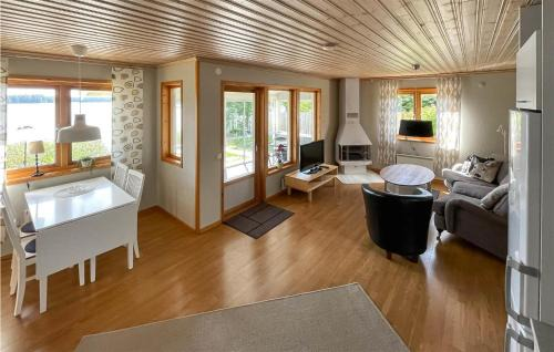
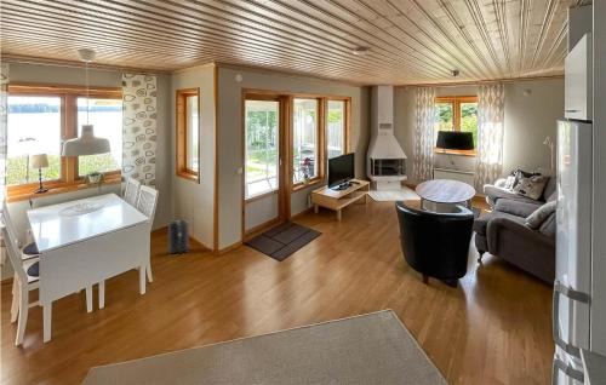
+ backpack [167,217,191,255]
